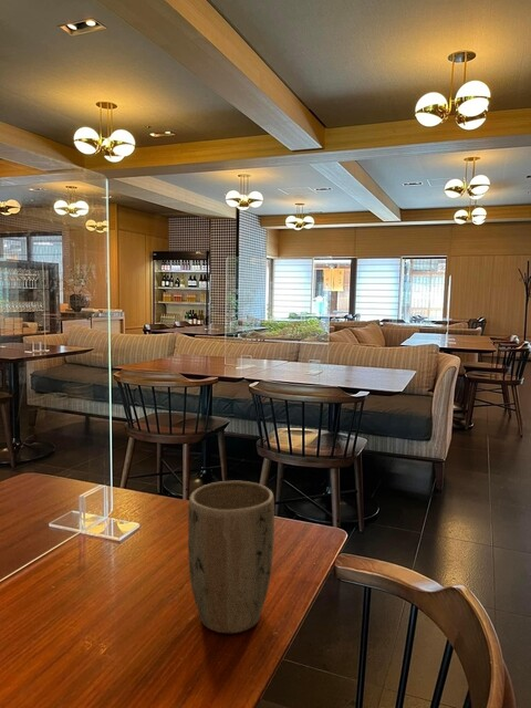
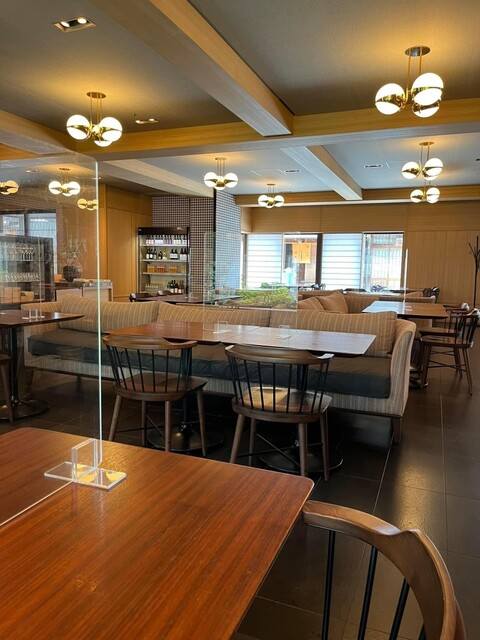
- plant pot [187,480,275,635]
